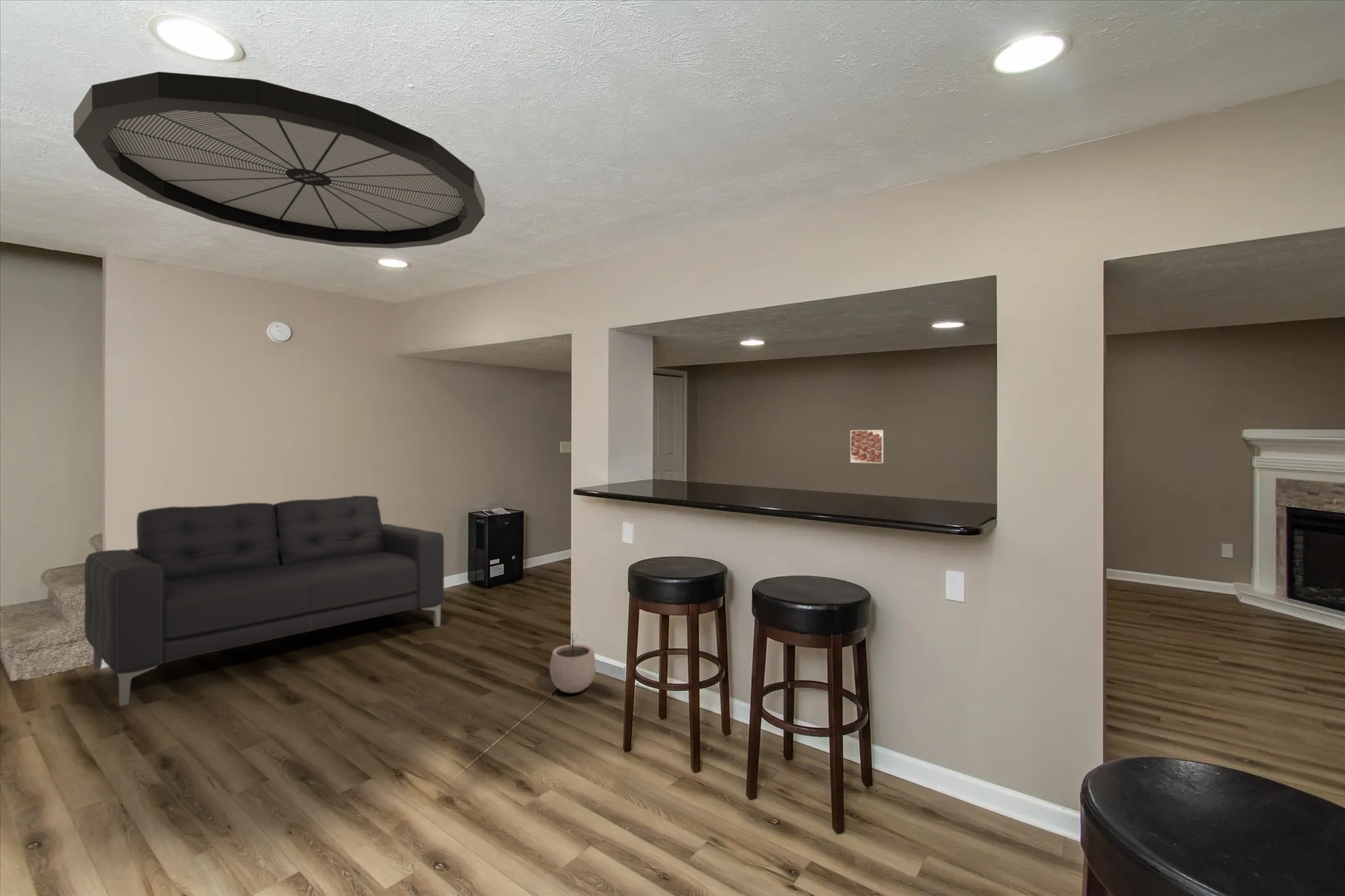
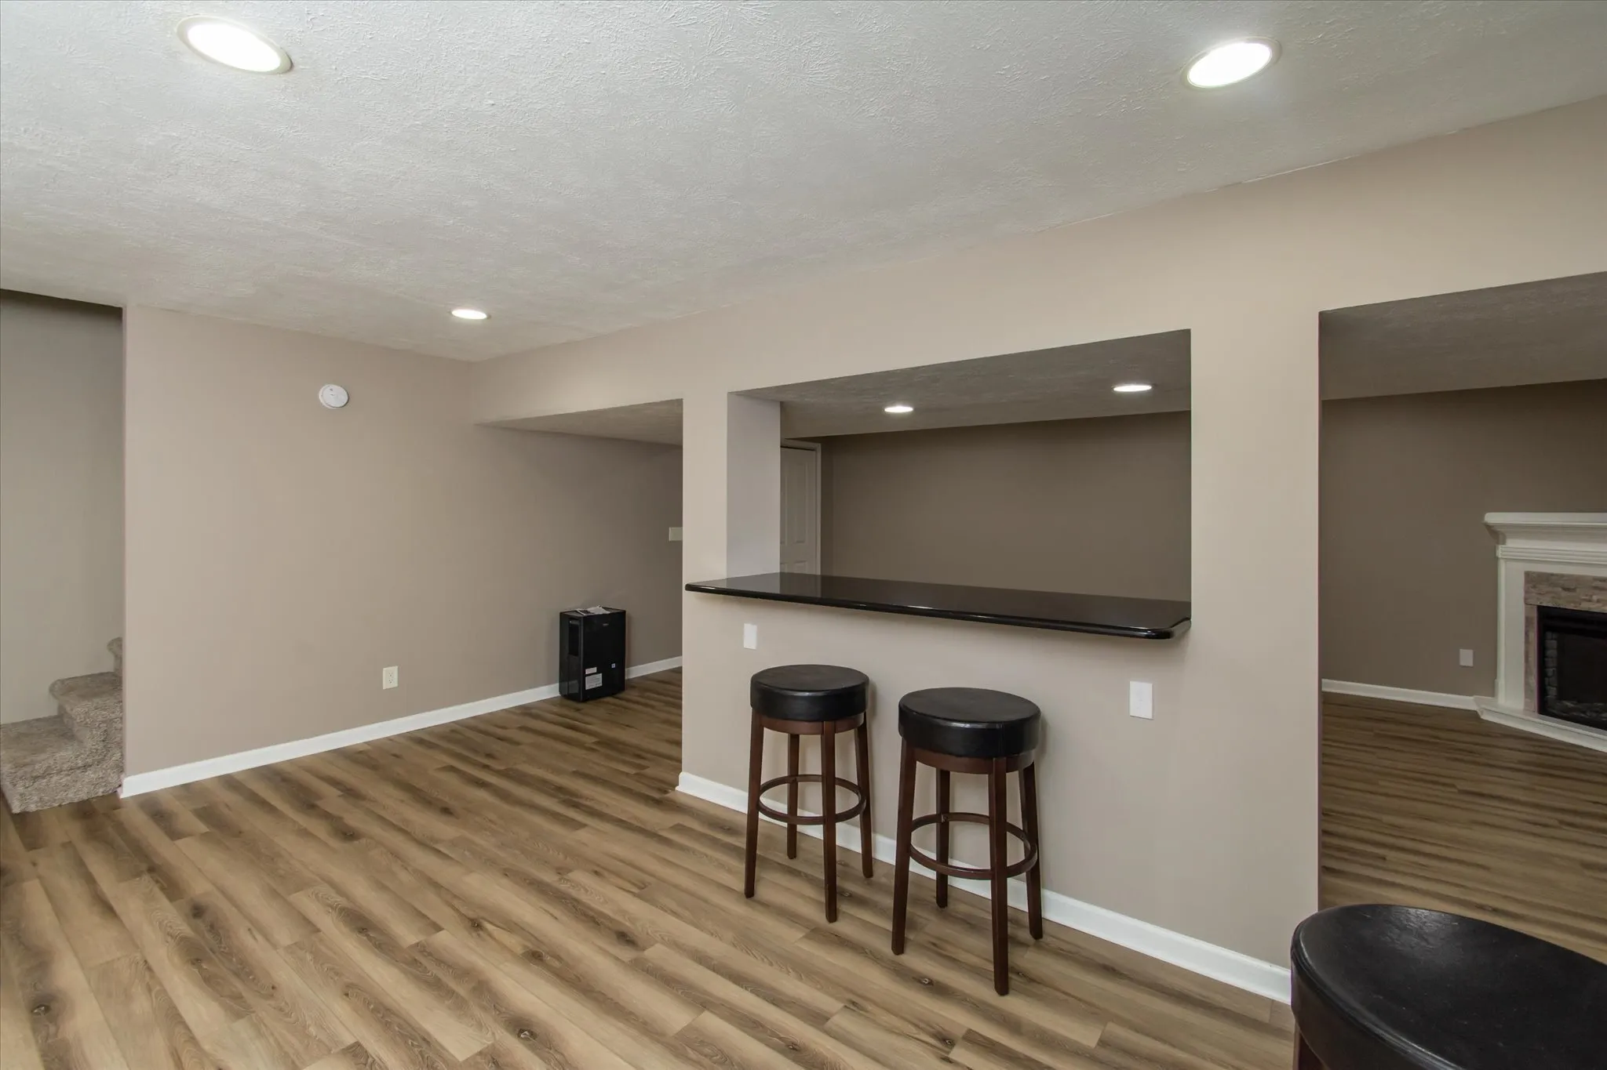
- ceiling fan [73,71,485,249]
- plant pot [549,631,596,694]
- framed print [850,429,884,463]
- sofa [83,495,445,707]
